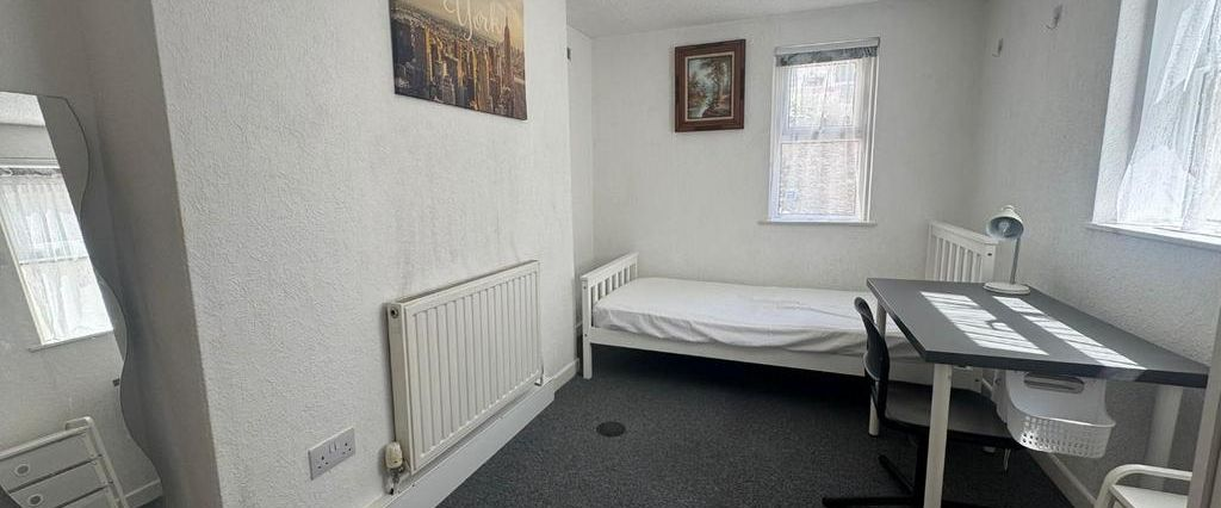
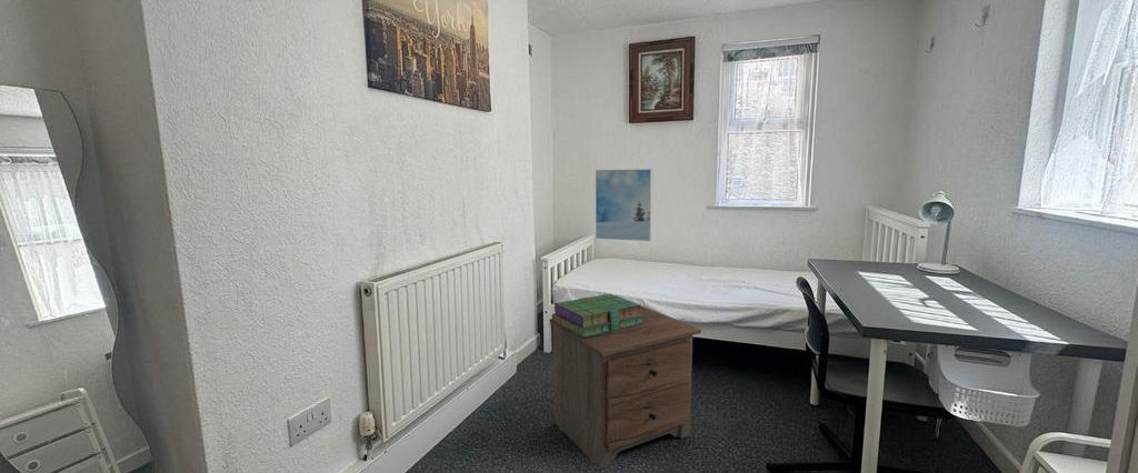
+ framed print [595,168,652,242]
+ nightstand [549,305,702,470]
+ stack of books [551,293,643,338]
